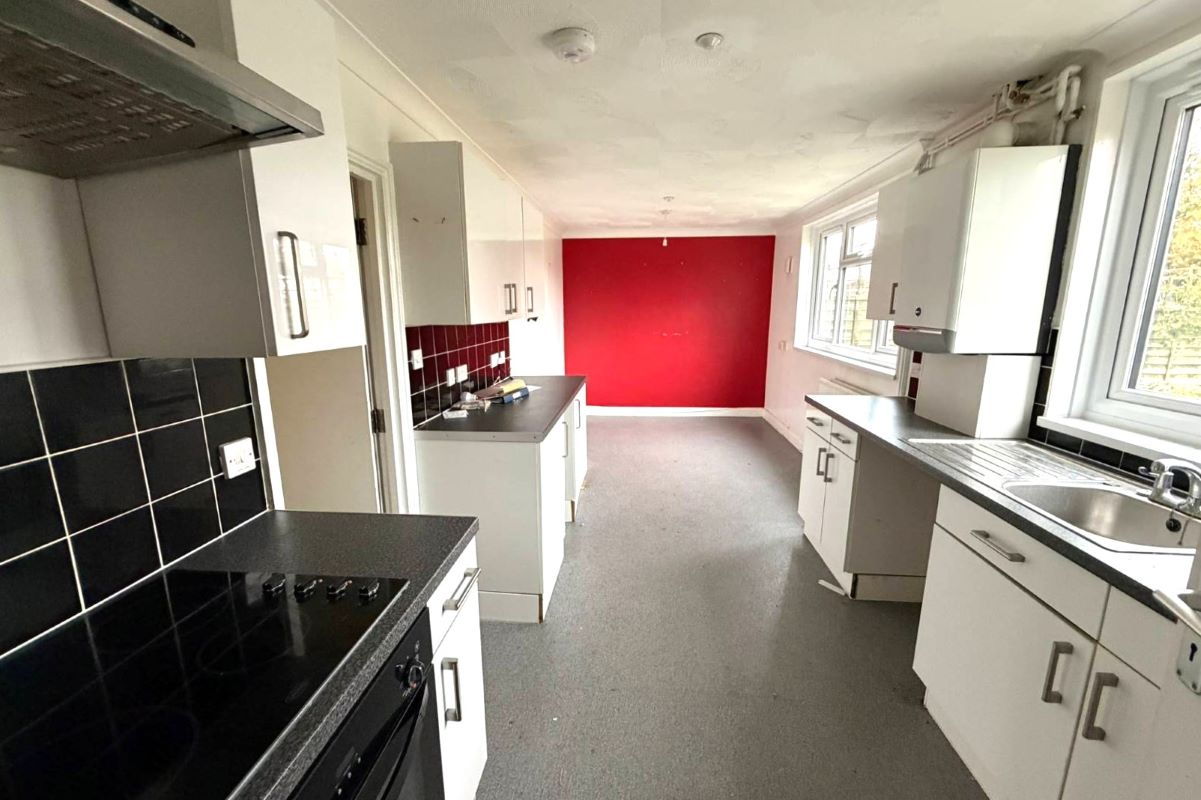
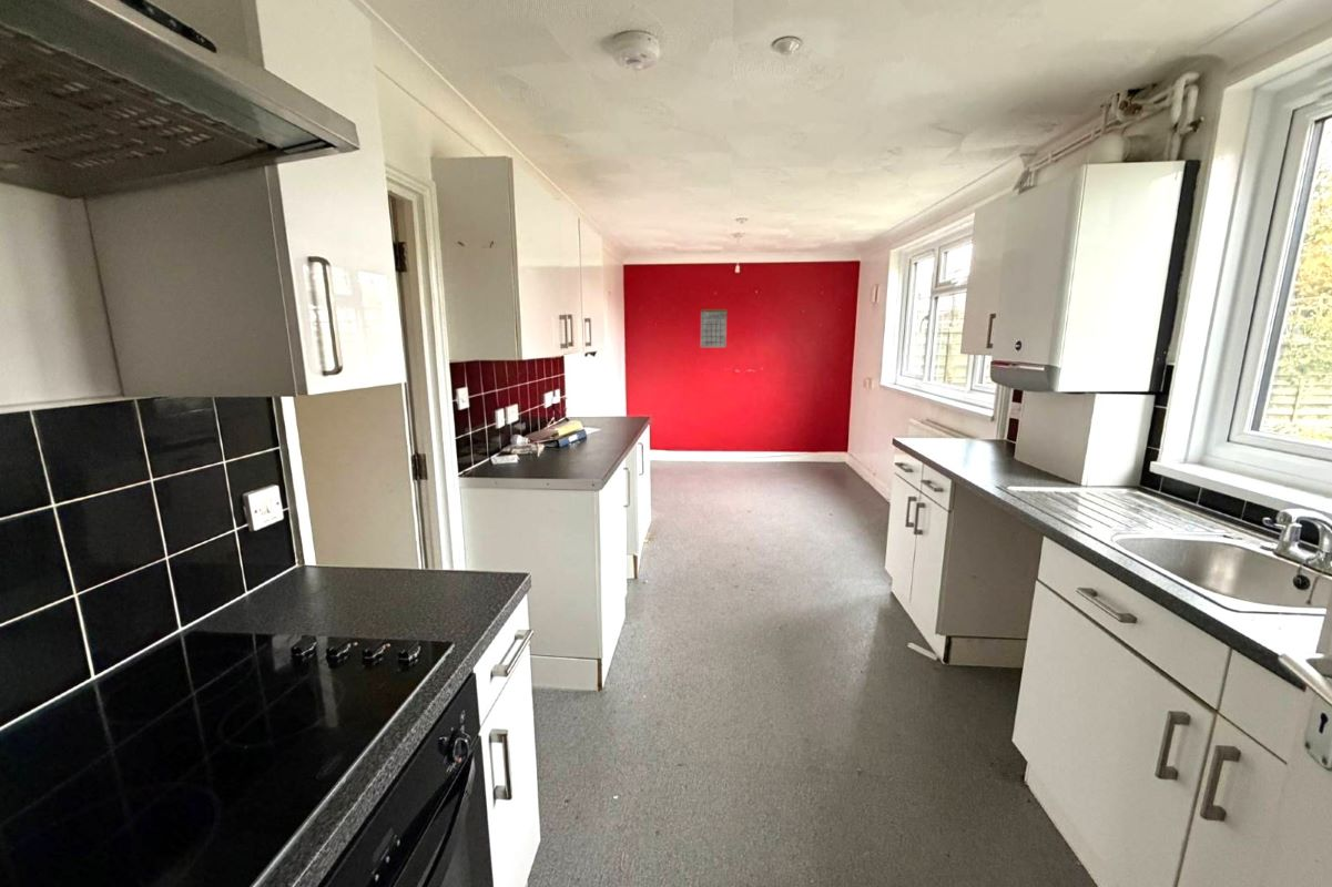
+ calendar [700,302,729,348]
